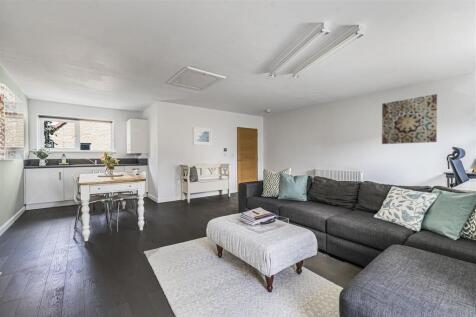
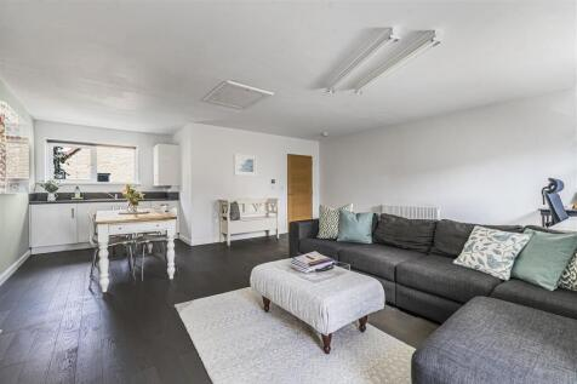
- wall art [381,93,438,145]
